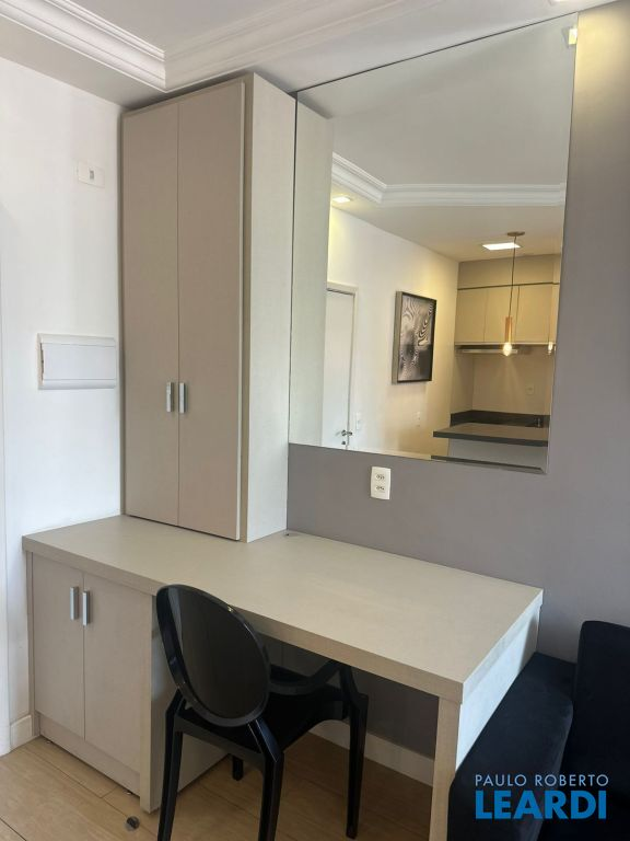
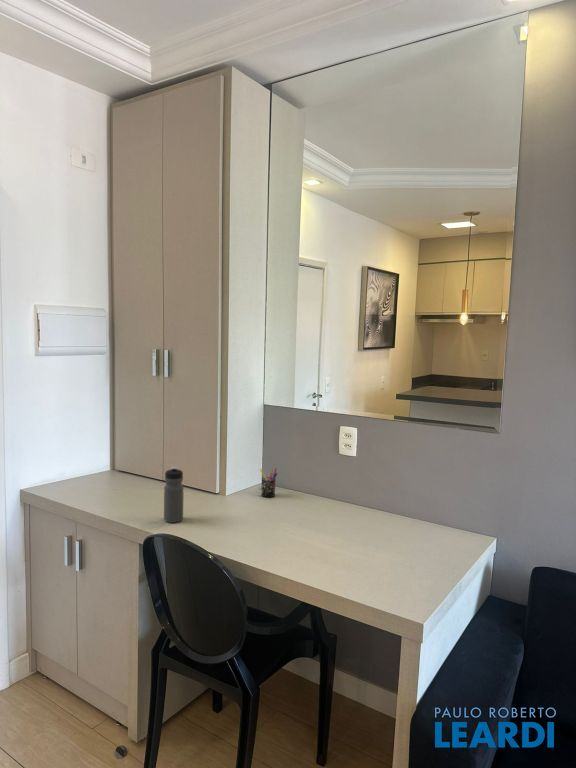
+ water bottle [163,466,185,524]
+ pen holder [259,467,278,498]
